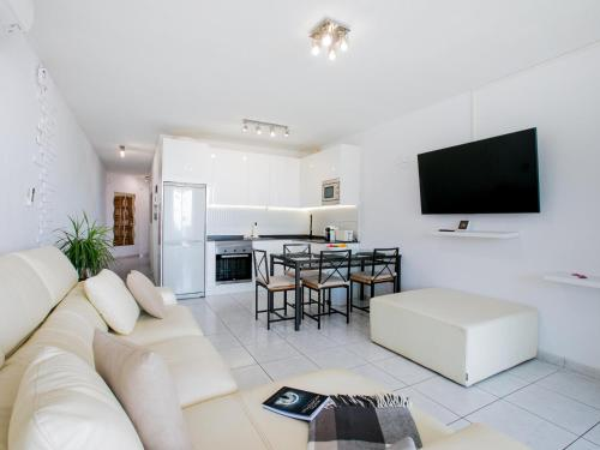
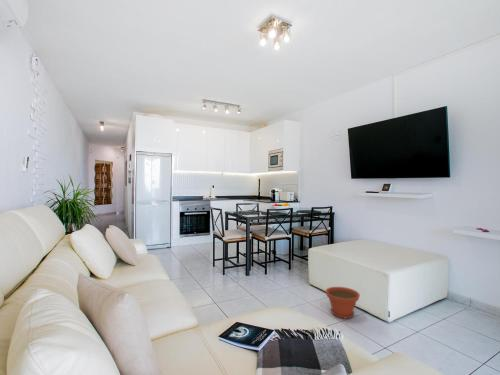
+ plant pot [325,286,361,320]
